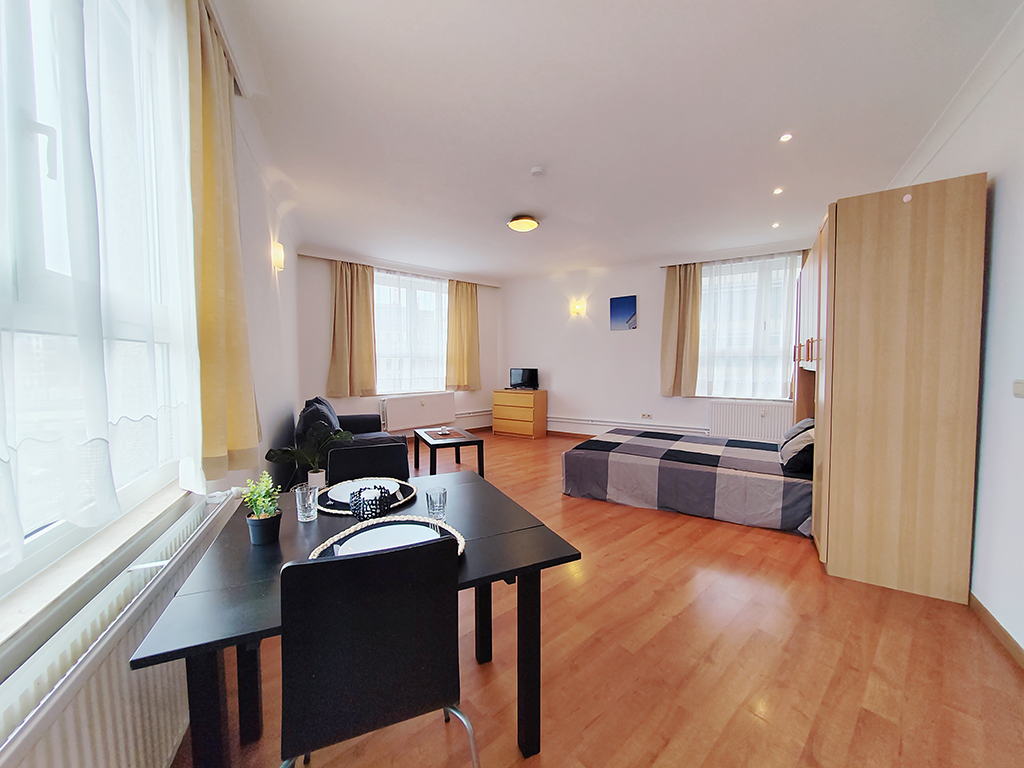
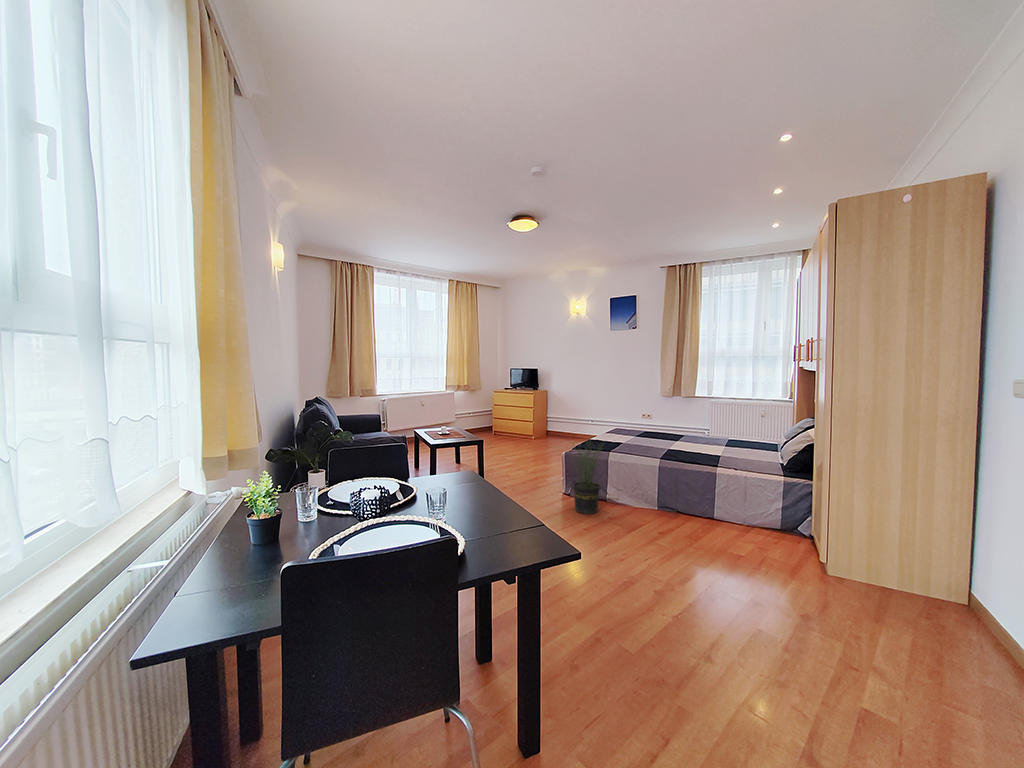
+ potted plant [566,435,607,515]
